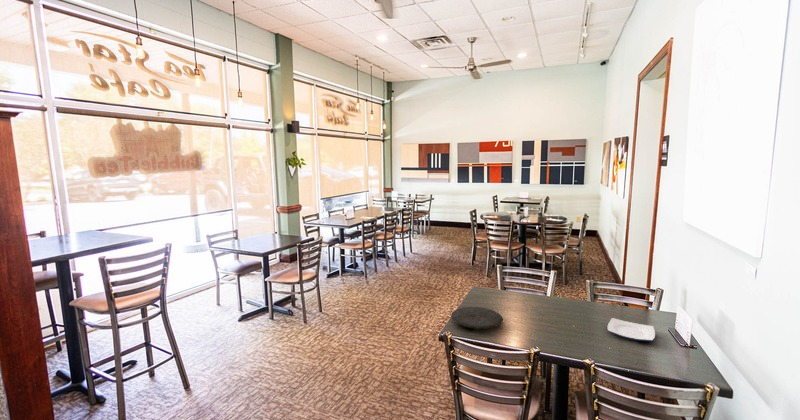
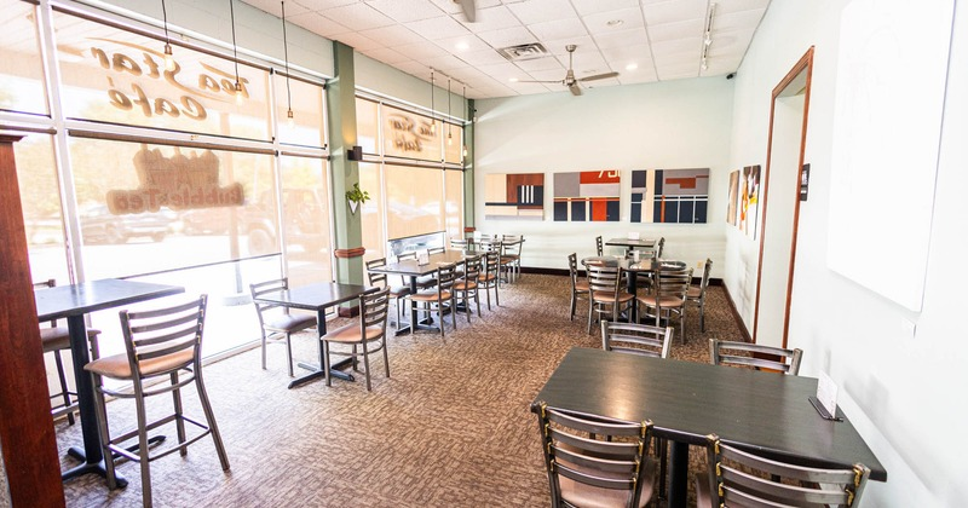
- plate [606,317,656,343]
- plate [450,306,504,330]
